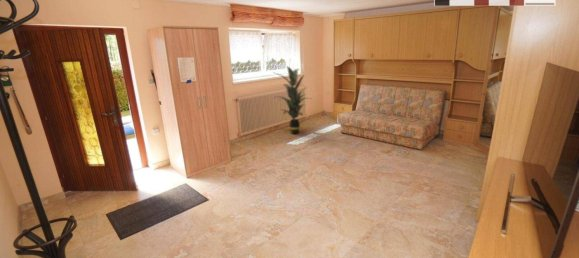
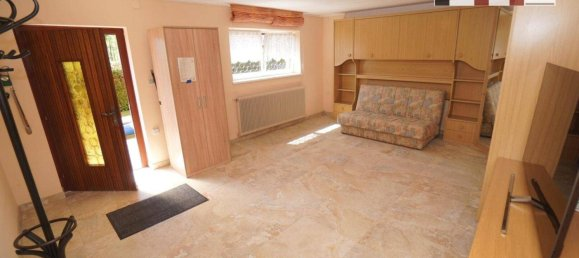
- indoor plant [272,65,312,135]
